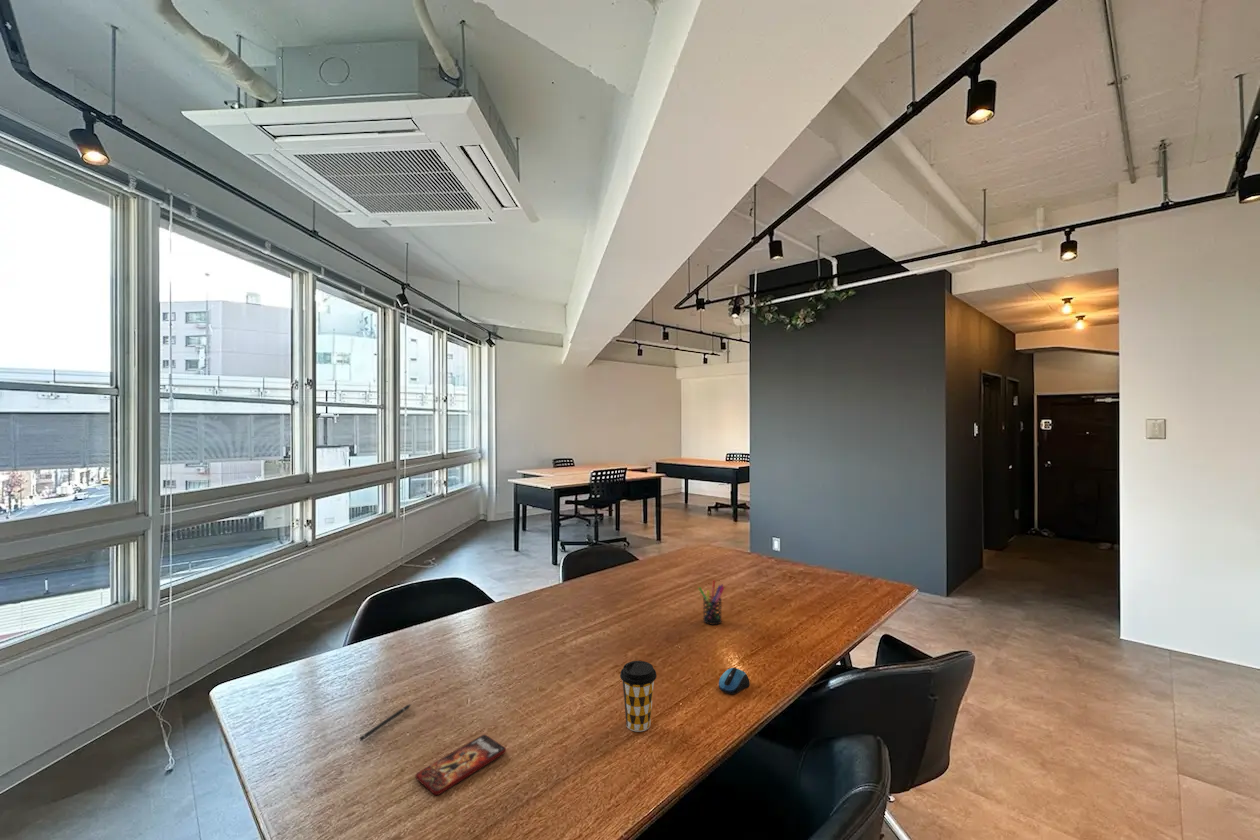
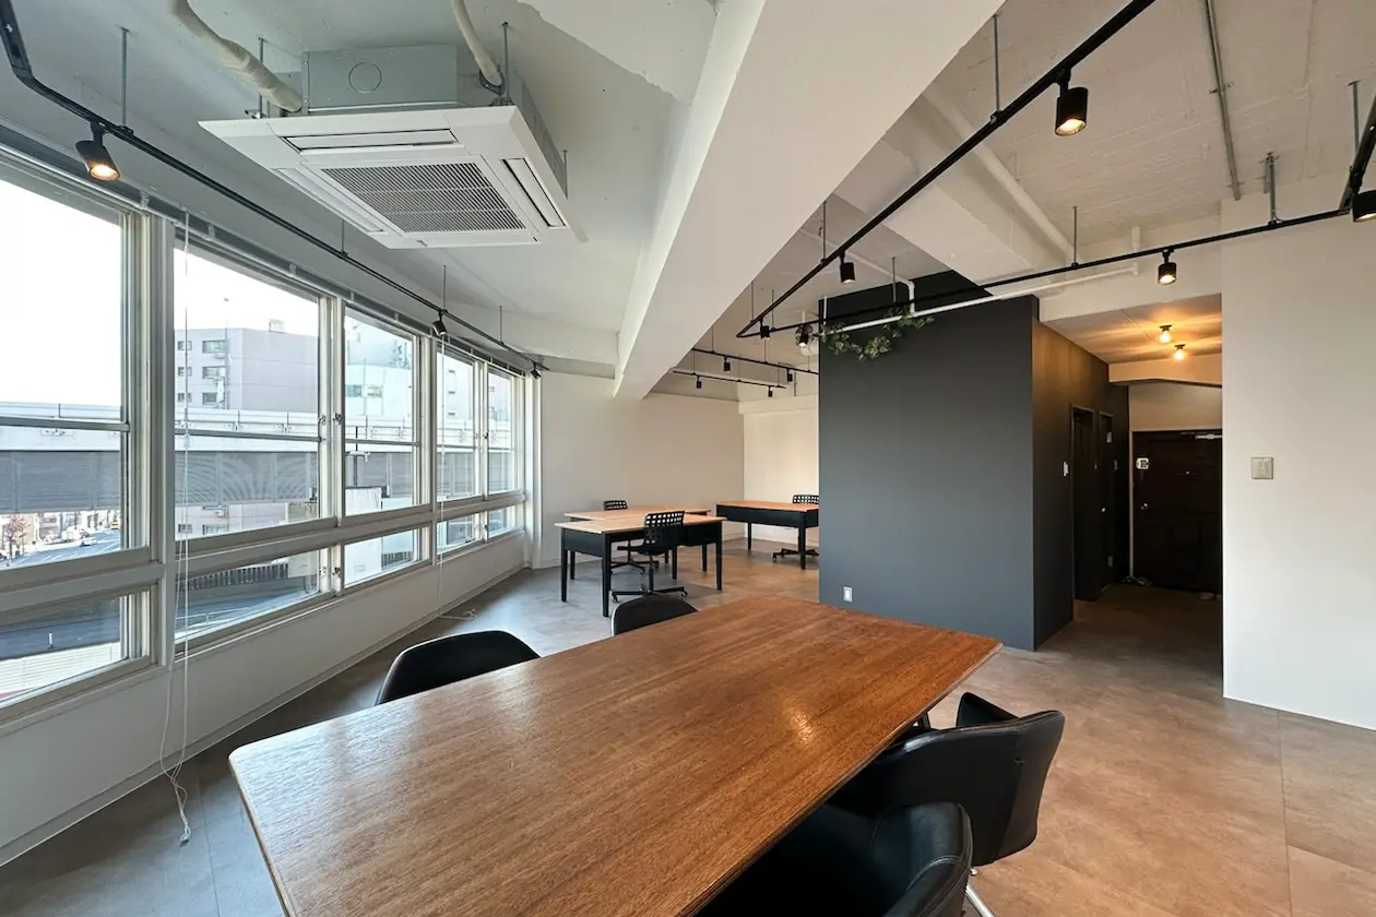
- computer mouse [718,667,751,695]
- pen [359,703,412,742]
- pen holder [697,579,725,626]
- smartphone [414,734,507,796]
- coffee cup [619,660,658,733]
